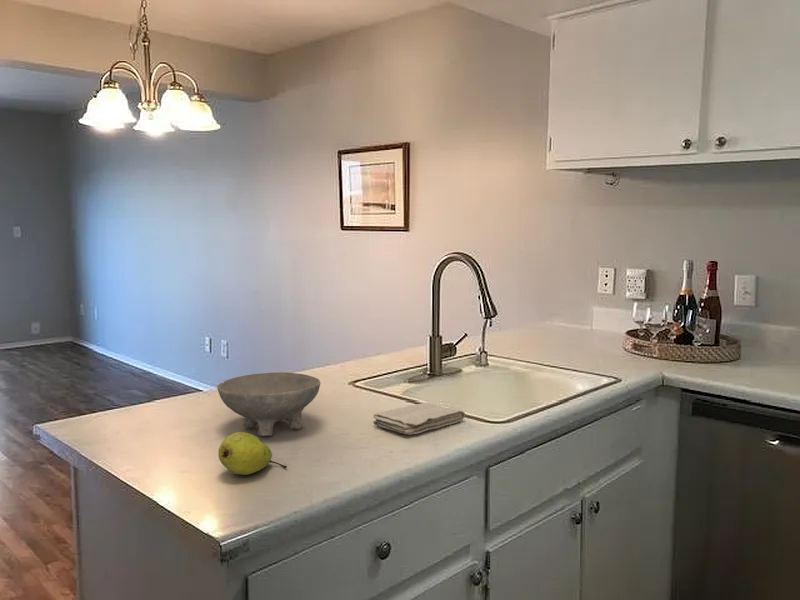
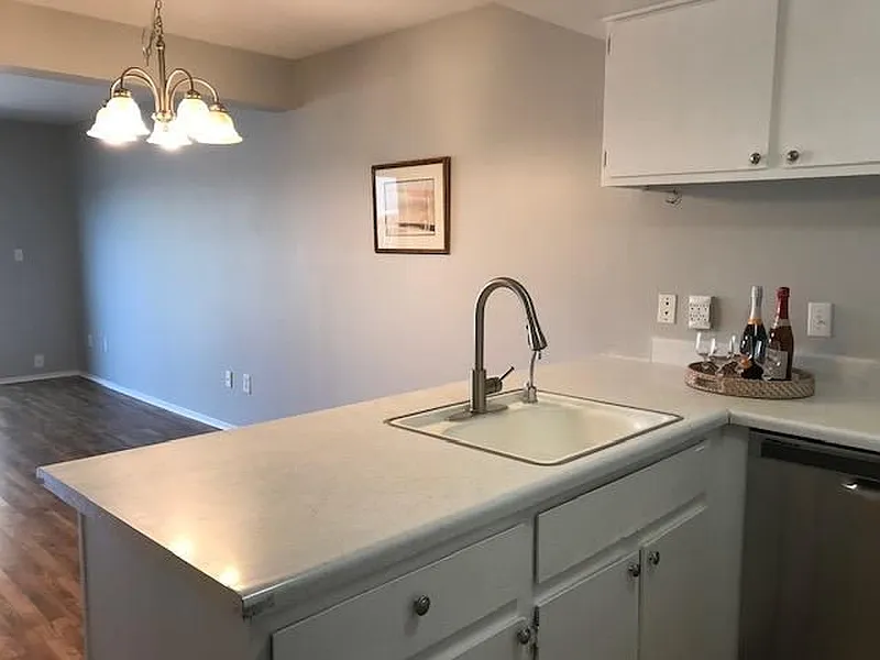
- fruit [217,431,288,476]
- washcloth [372,402,466,436]
- bowl [216,371,321,437]
